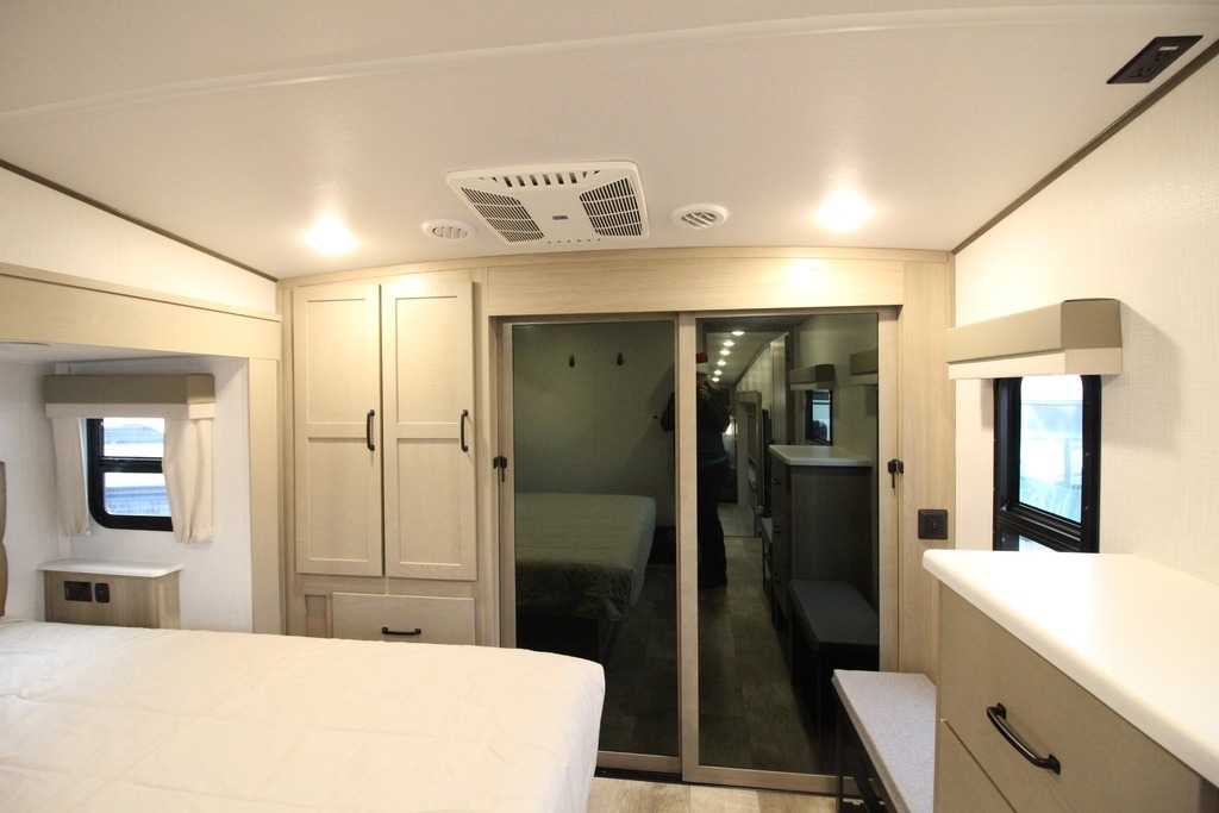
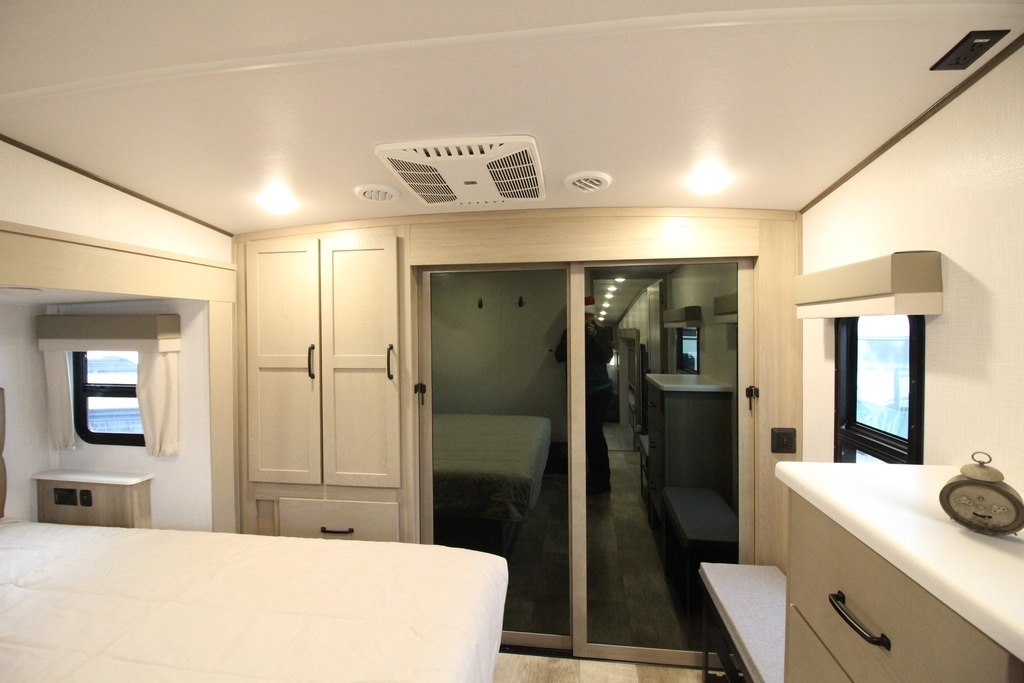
+ alarm clock [938,451,1024,537]
